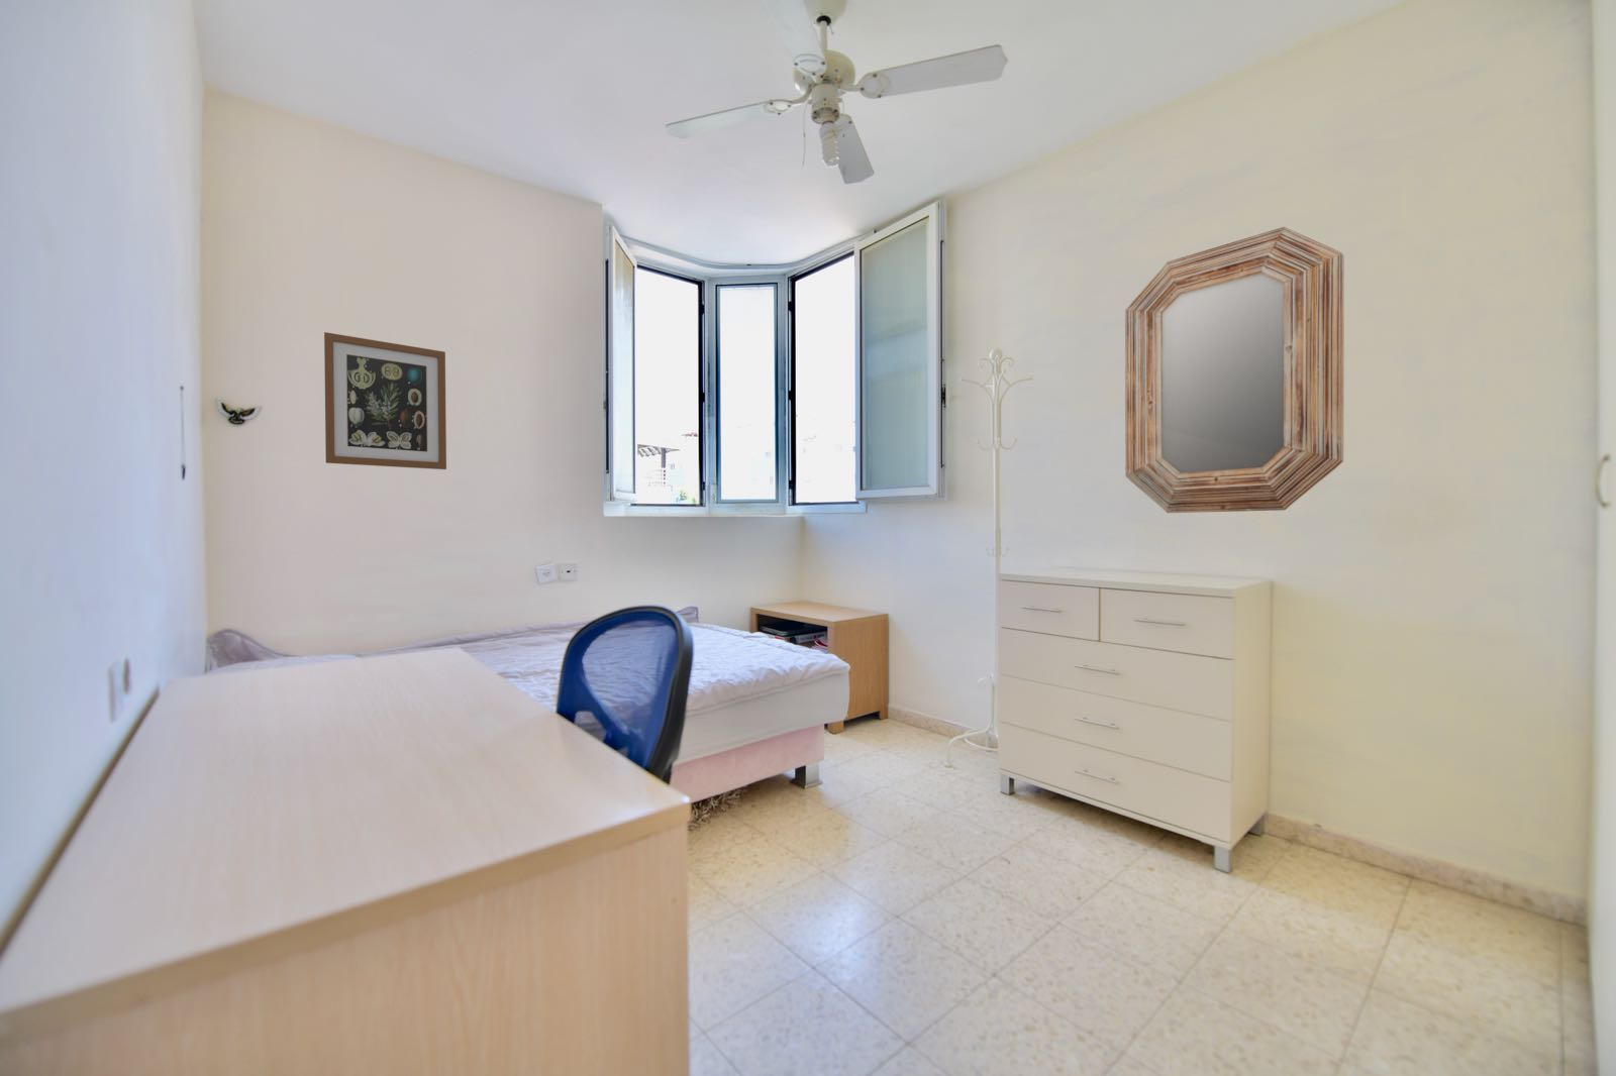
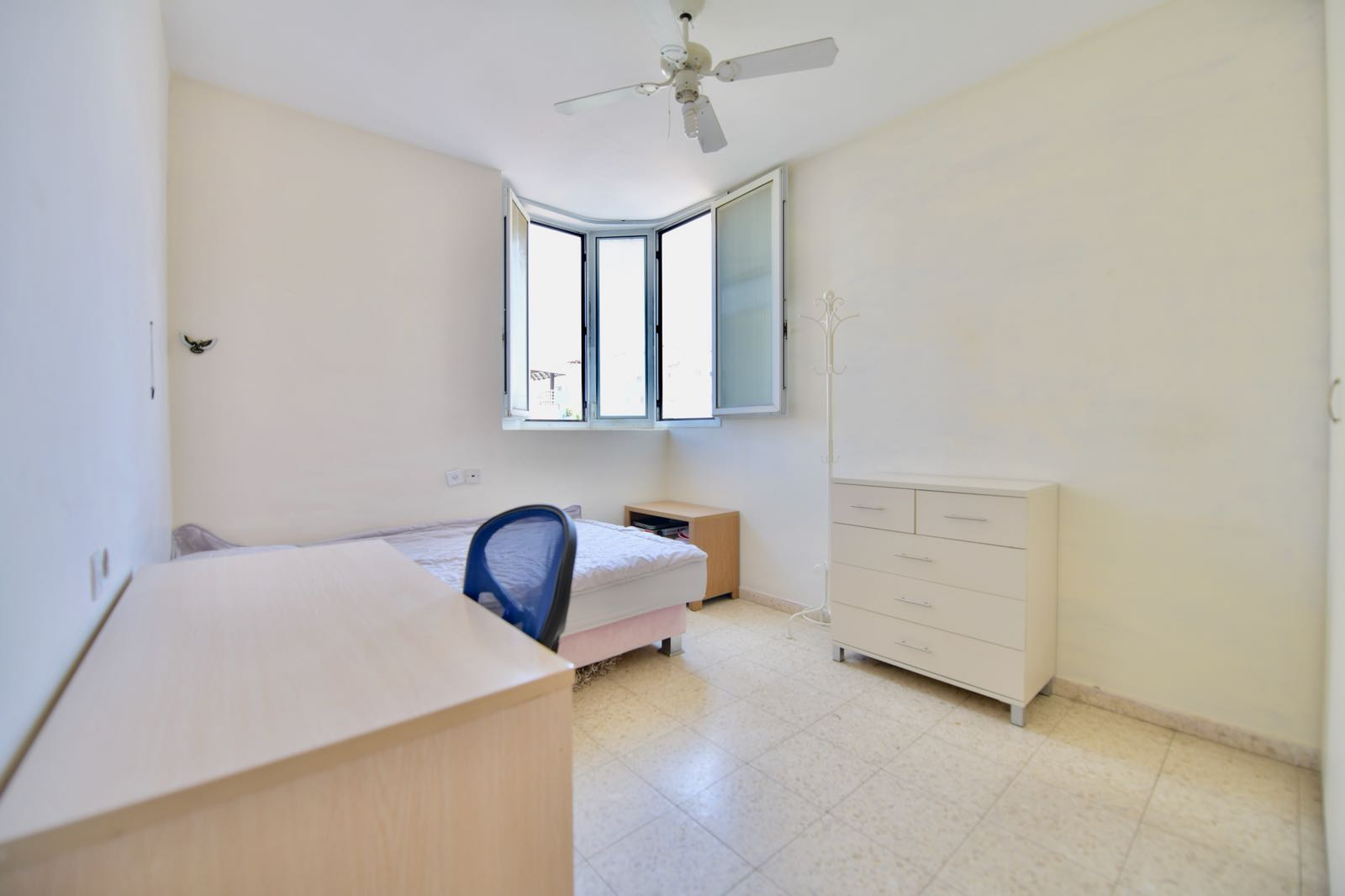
- wall art [323,331,447,471]
- home mirror [1125,226,1346,514]
